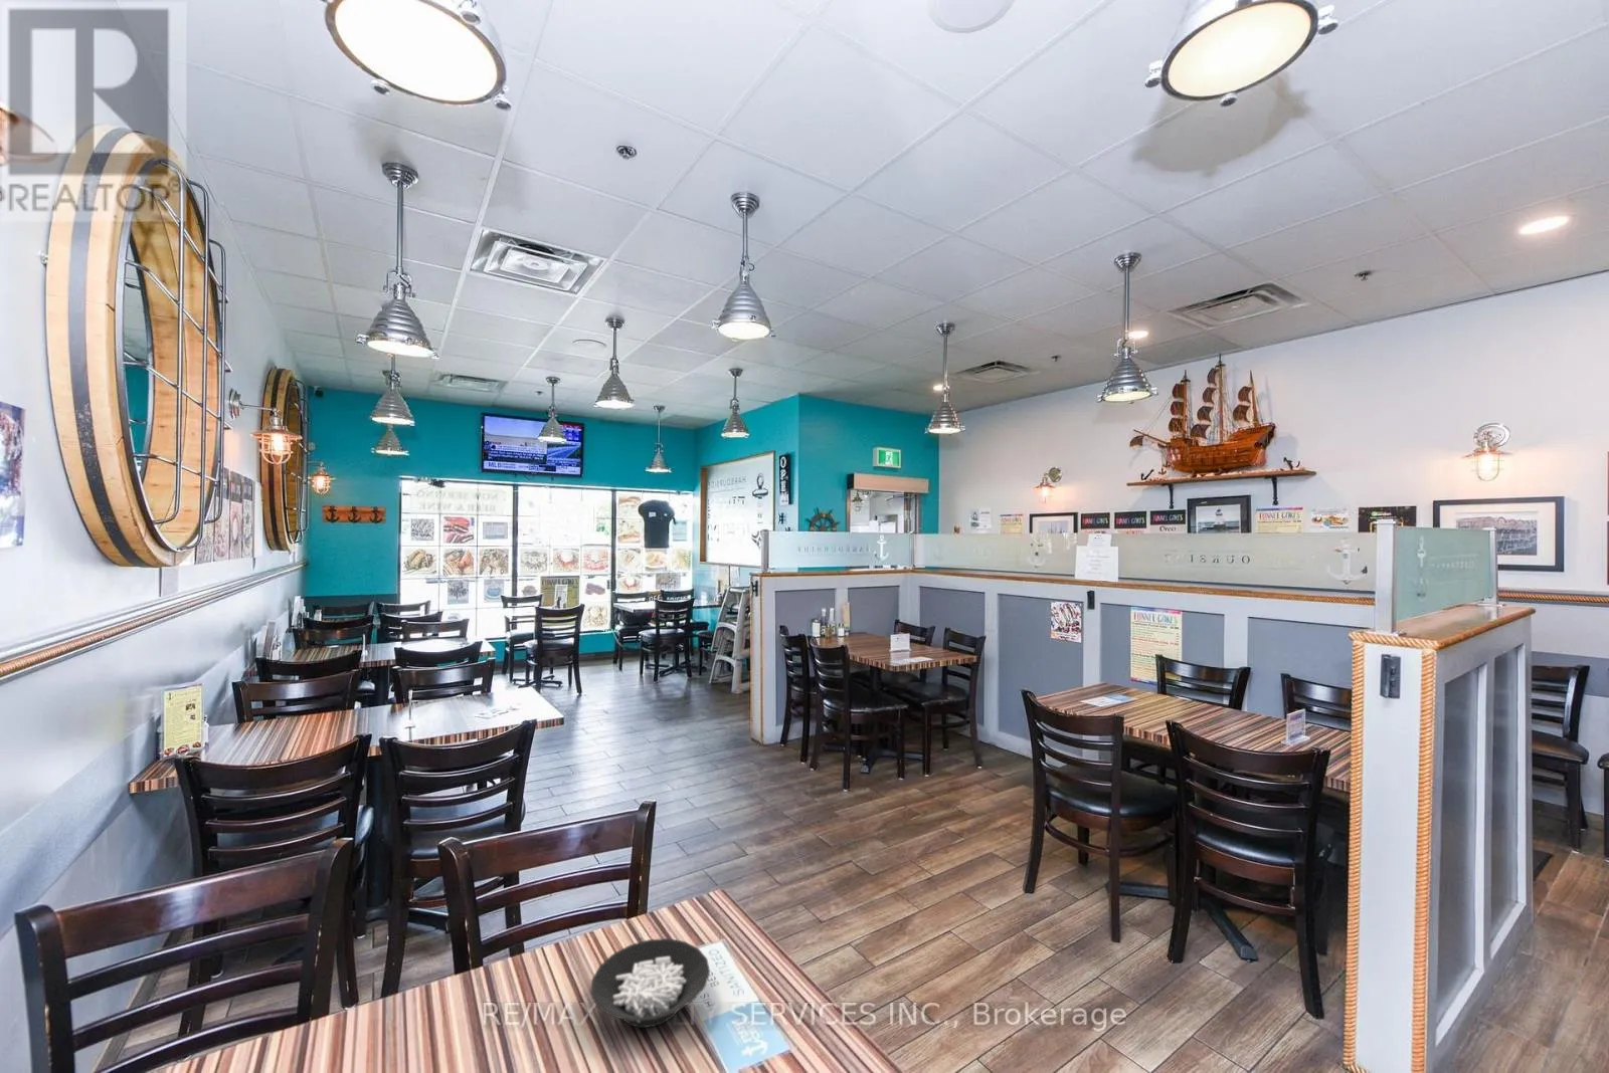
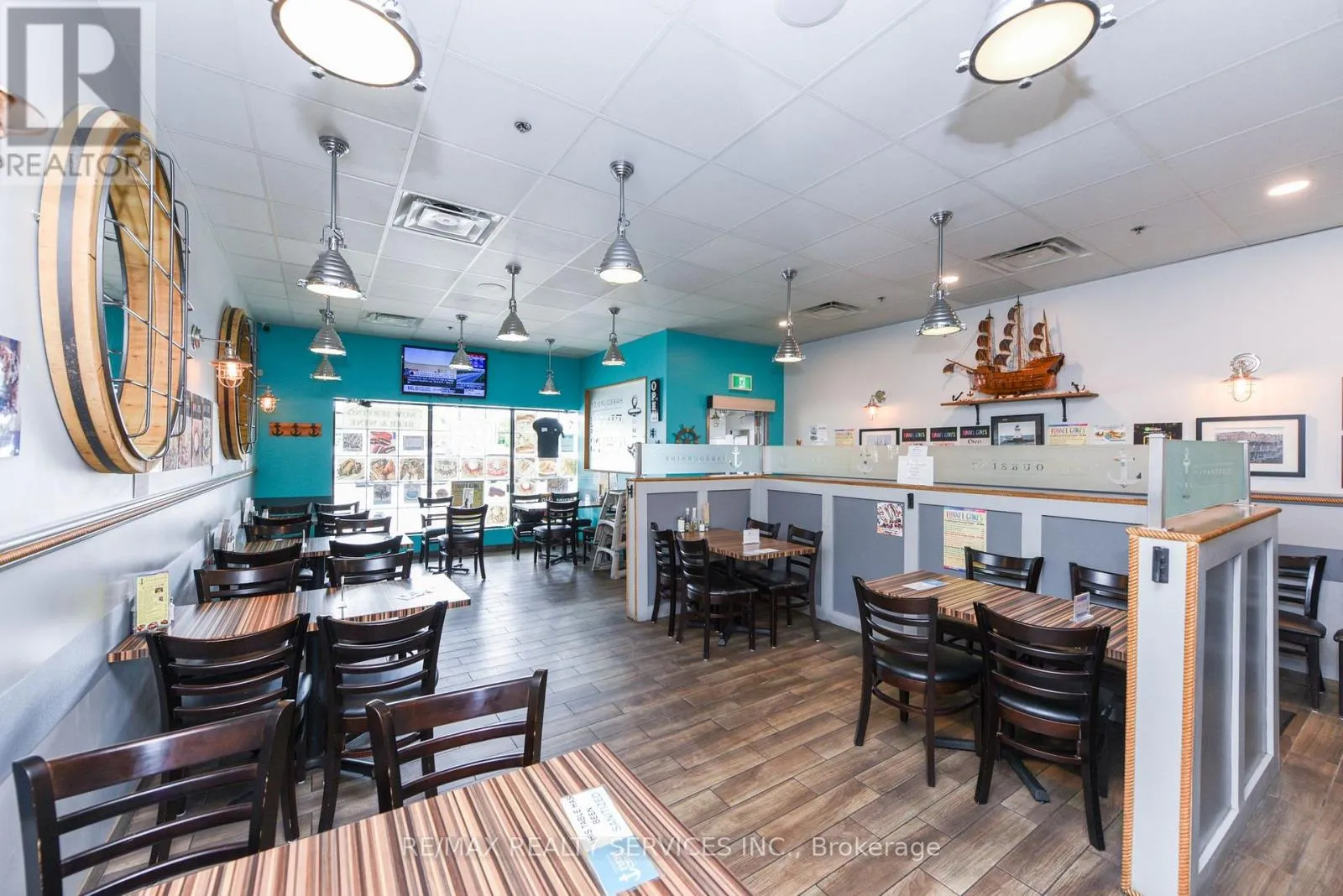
- cereal bowl [589,938,710,1029]
